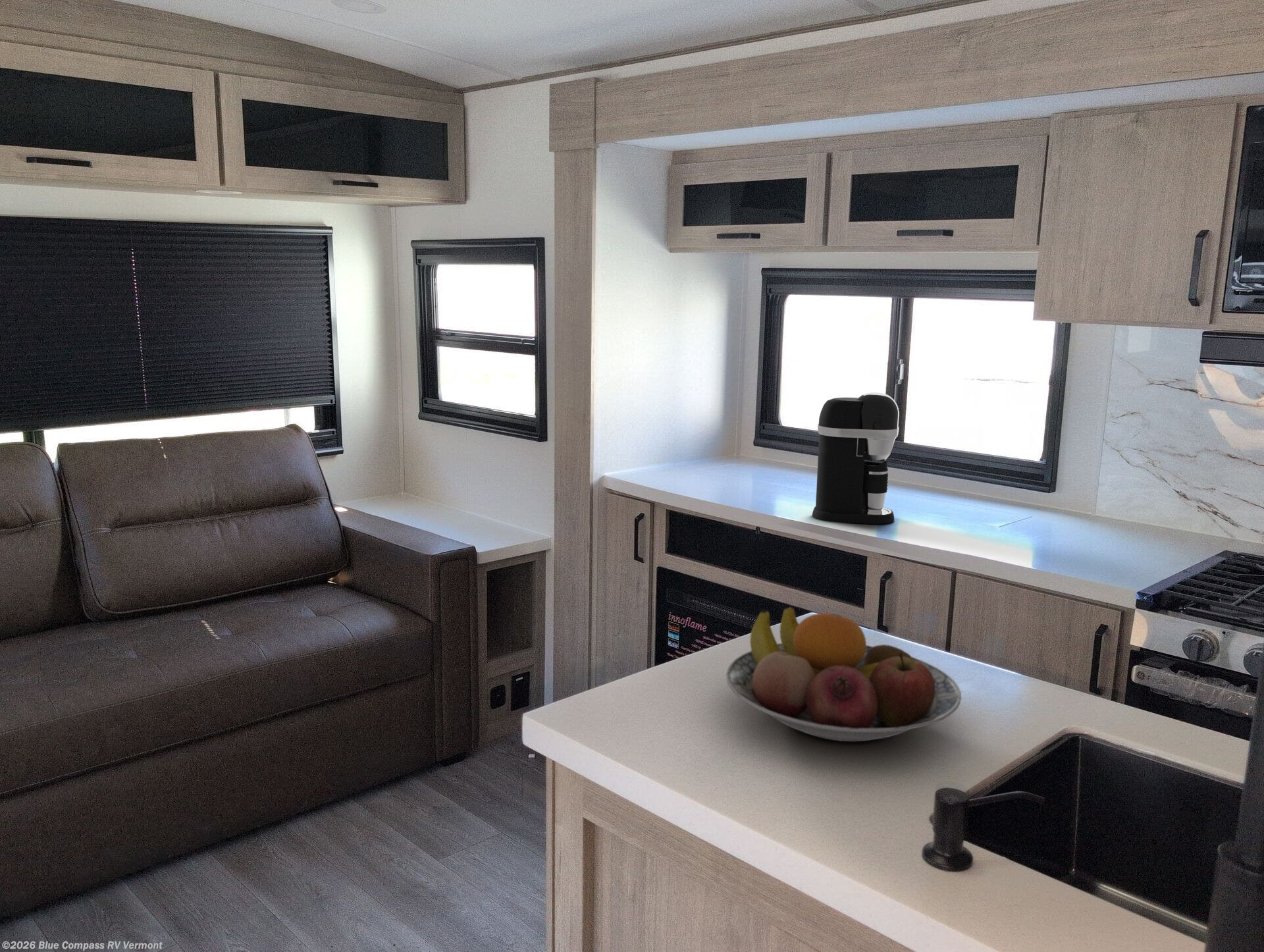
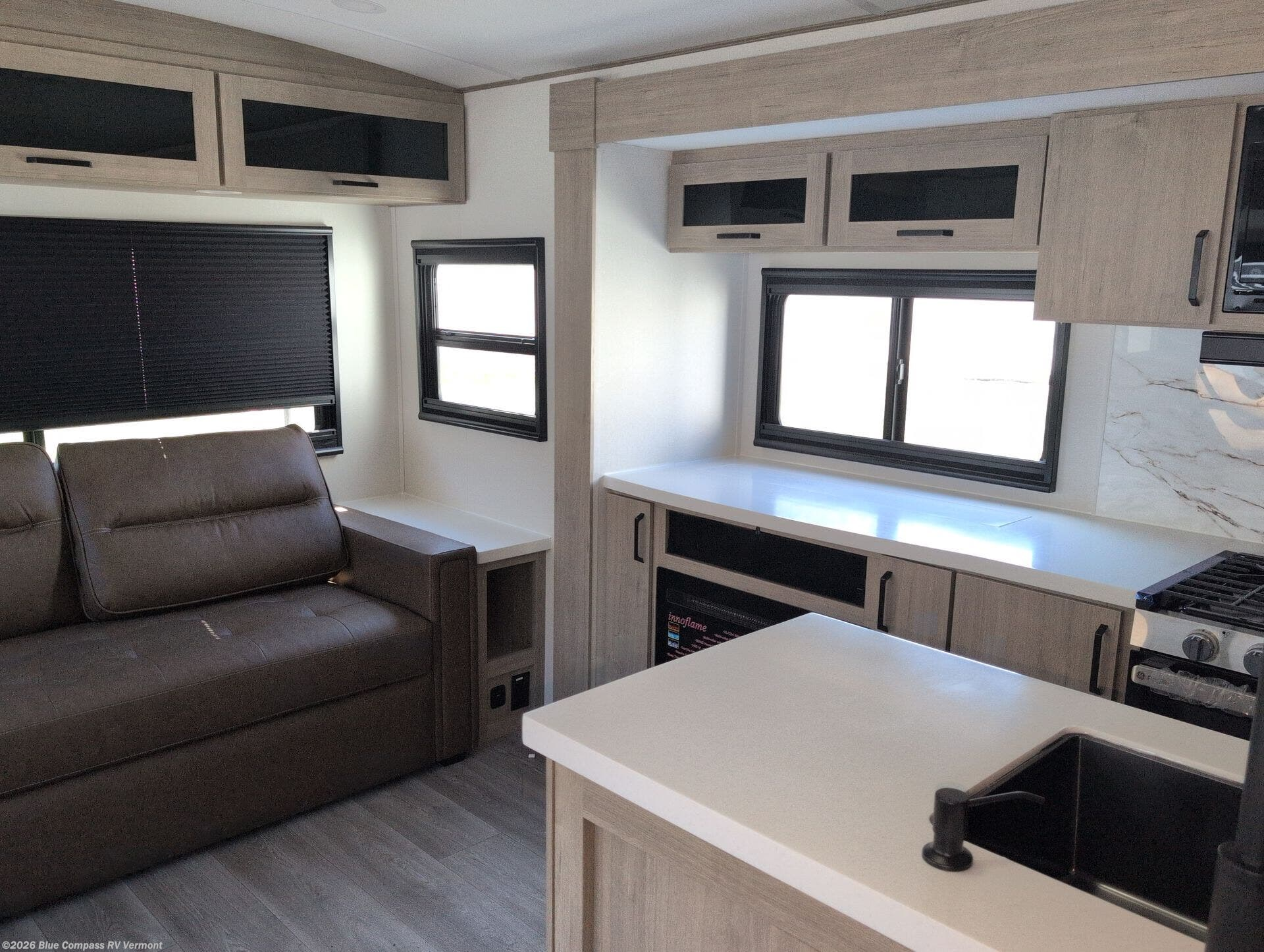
- fruit bowl [725,606,962,743]
- coffee maker [812,392,899,525]
